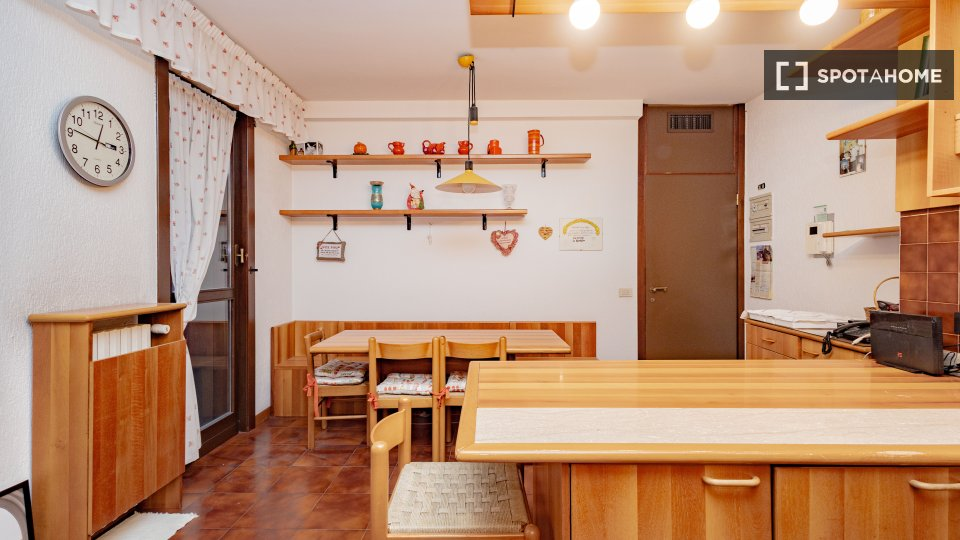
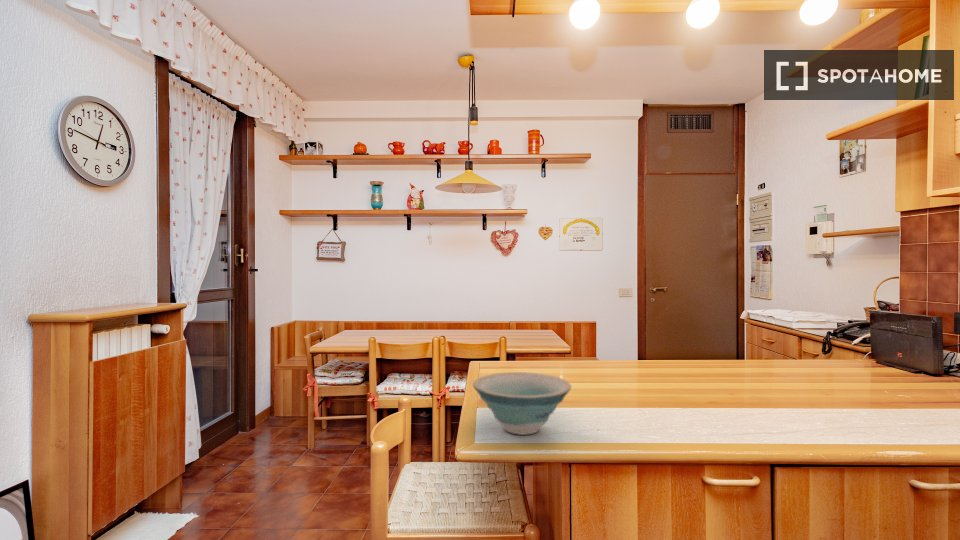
+ bowl [472,371,572,436]
